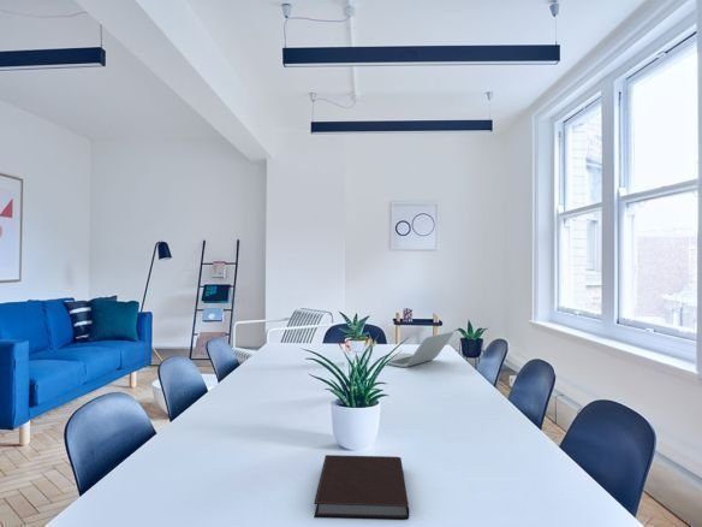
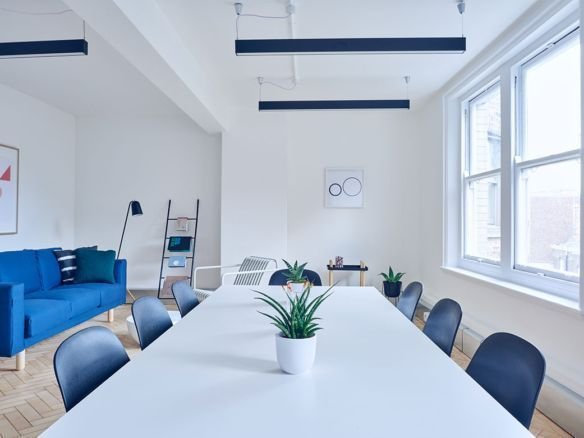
- notebook [313,454,410,521]
- laptop [374,331,454,368]
